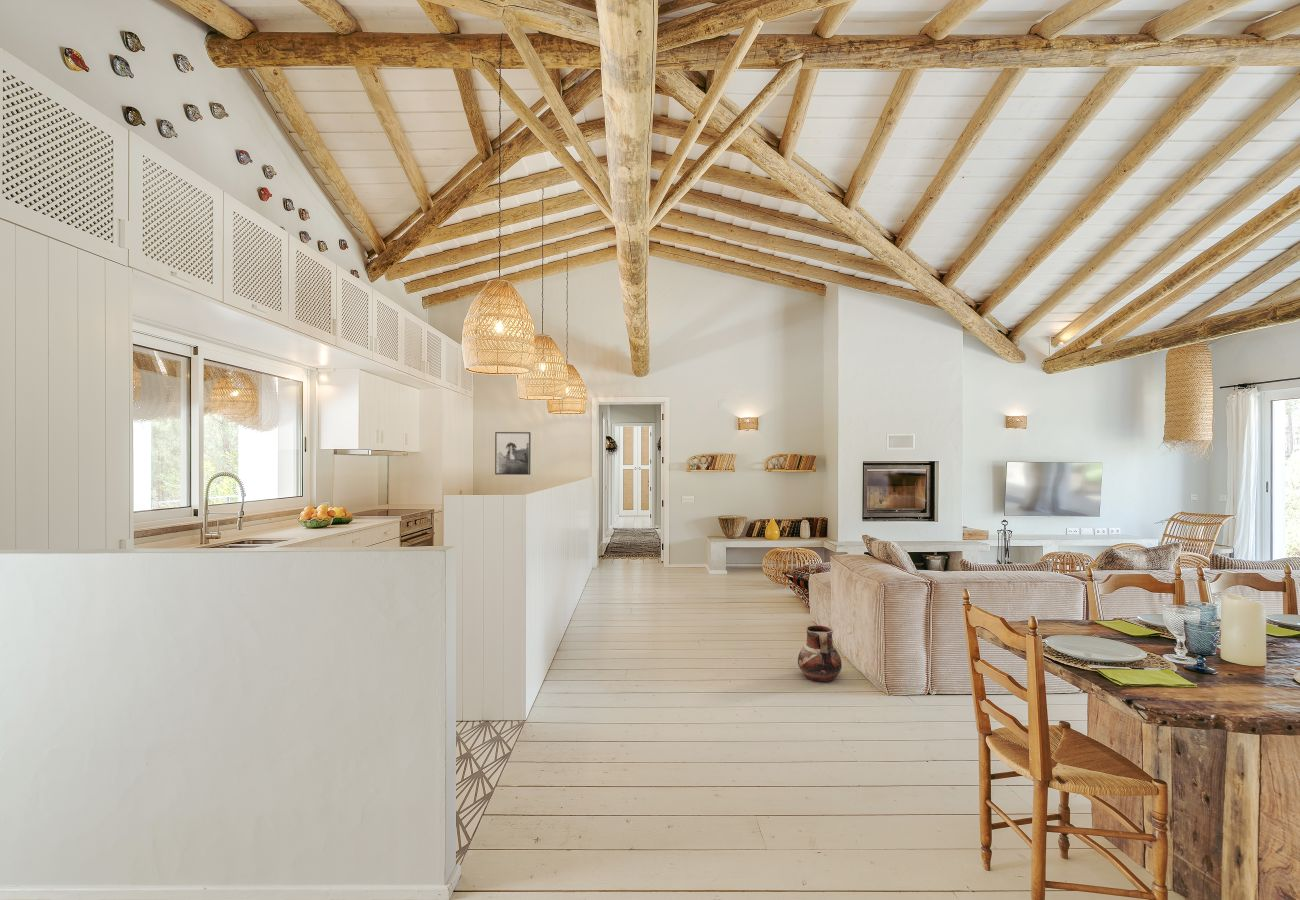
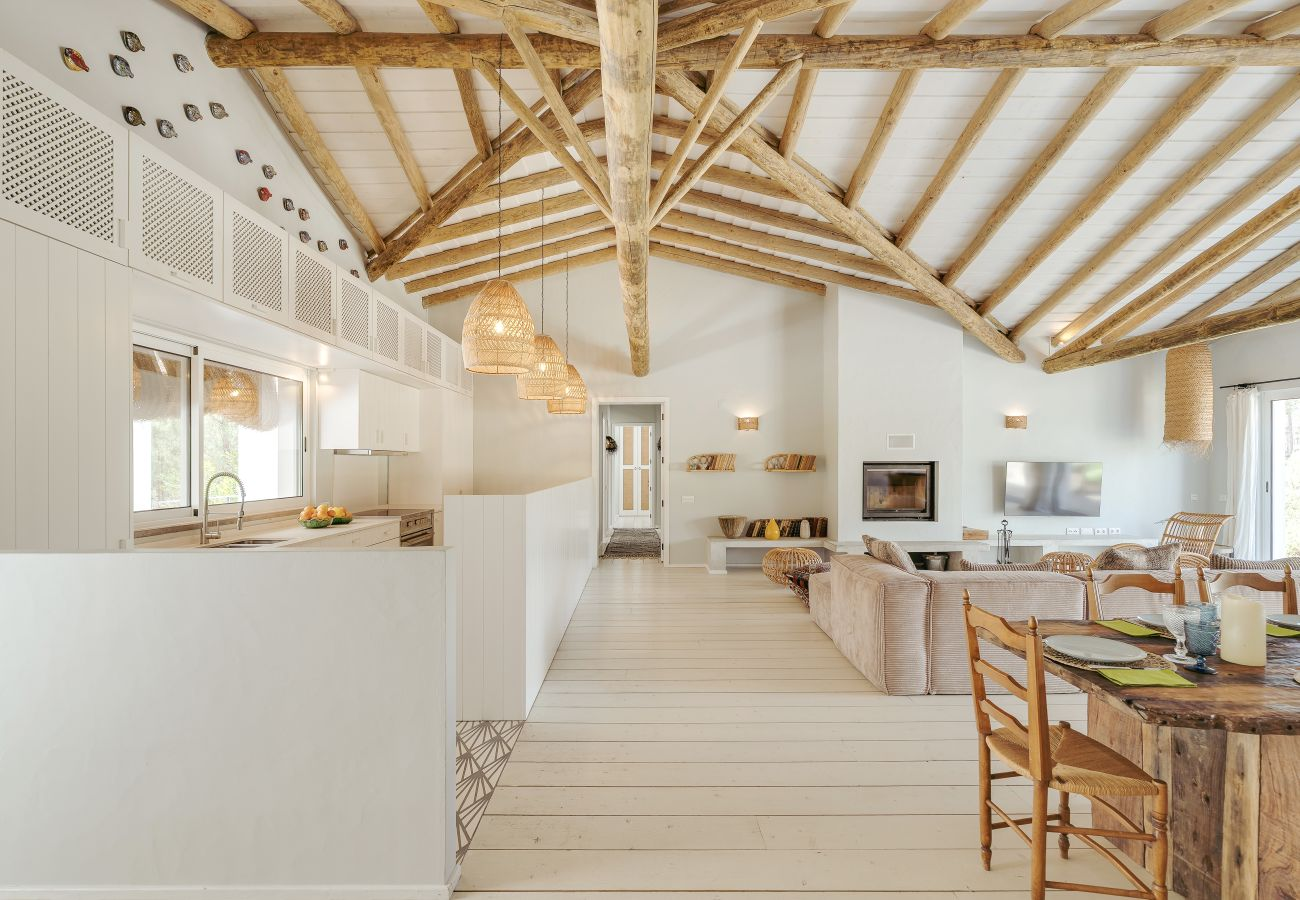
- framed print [494,431,532,476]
- ceramic pot [797,624,843,683]
